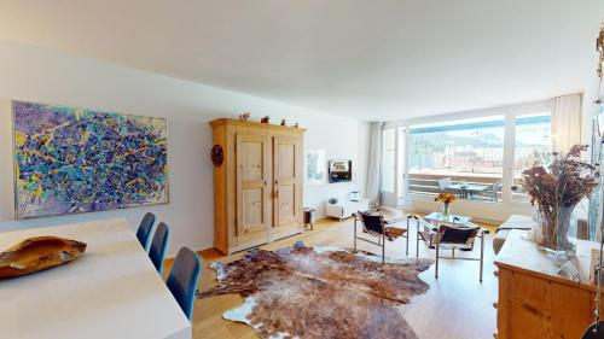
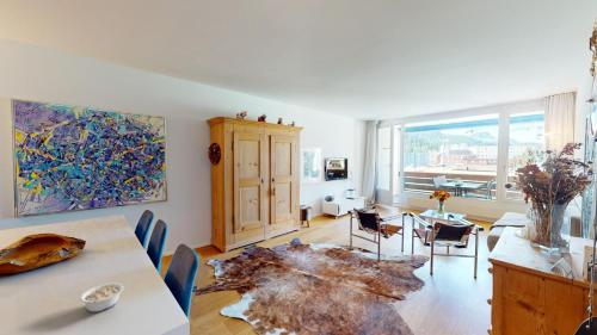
+ legume [79,281,124,312]
